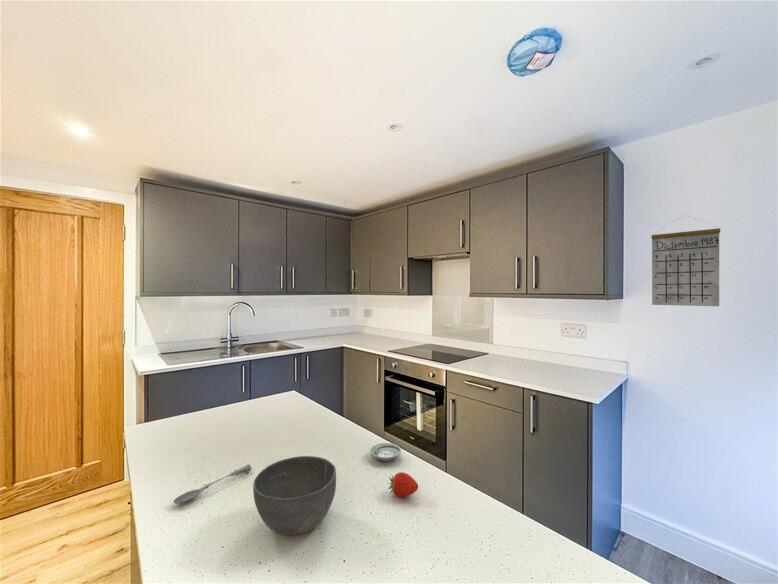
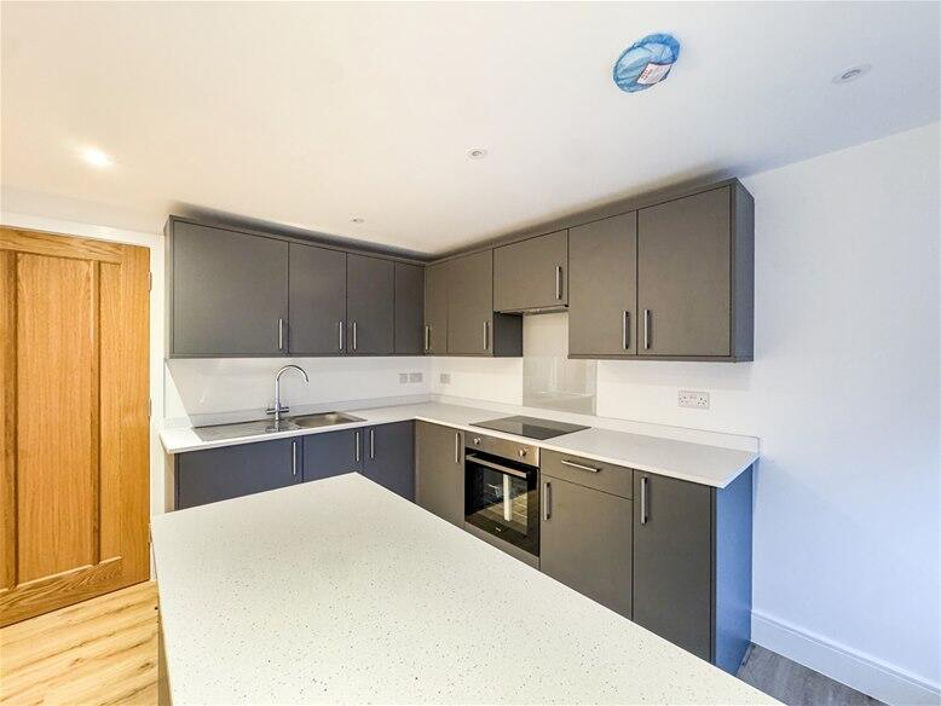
- bowl [252,455,337,536]
- calendar [651,215,721,307]
- soupspoon [173,463,252,505]
- saucer [369,442,402,462]
- fruit [387,471,419,498]
